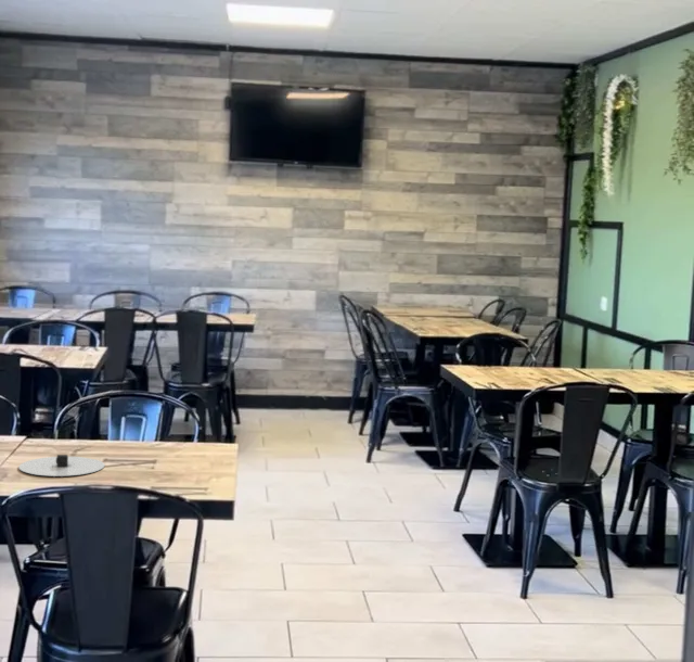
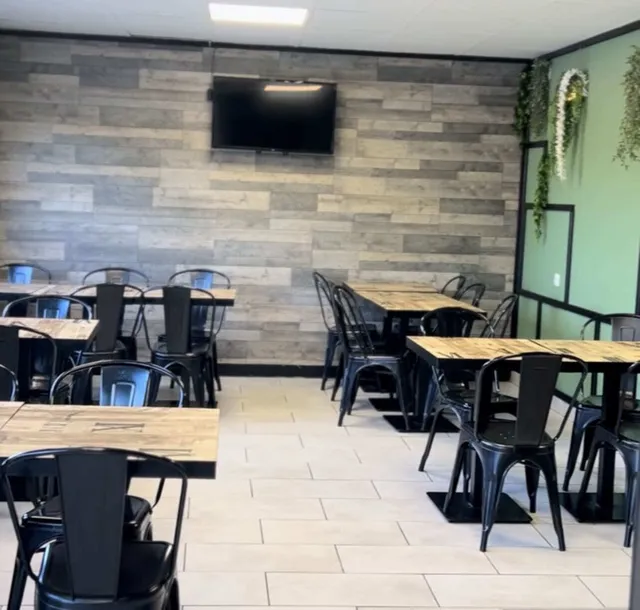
- plate [17,454,105,478]
